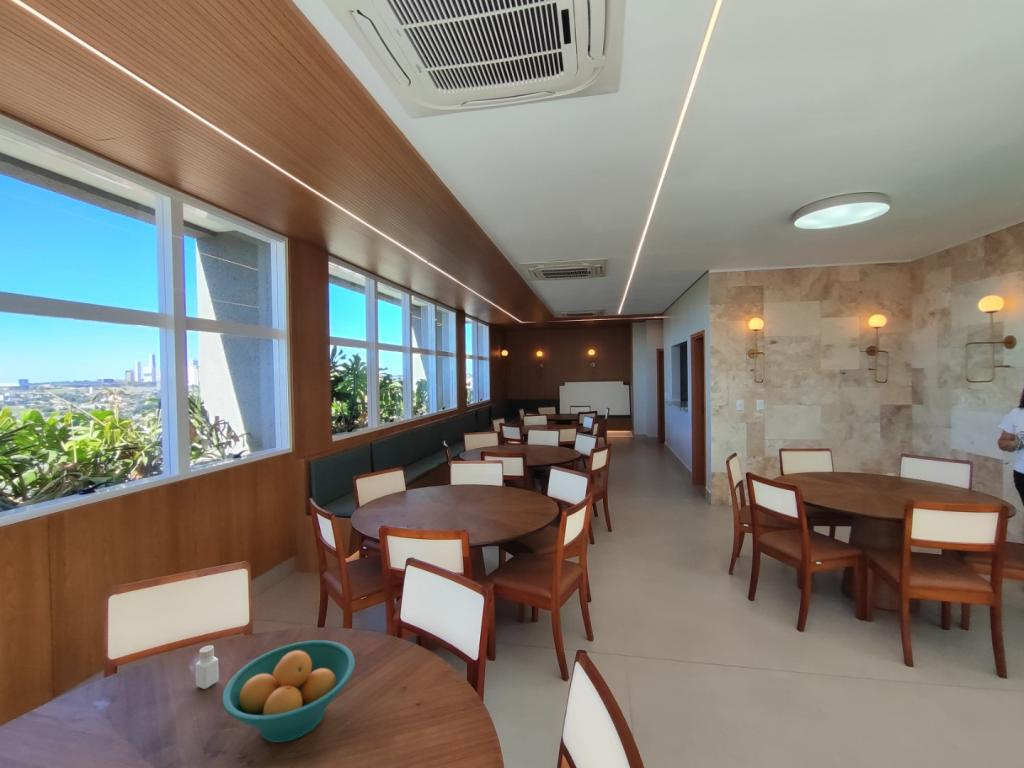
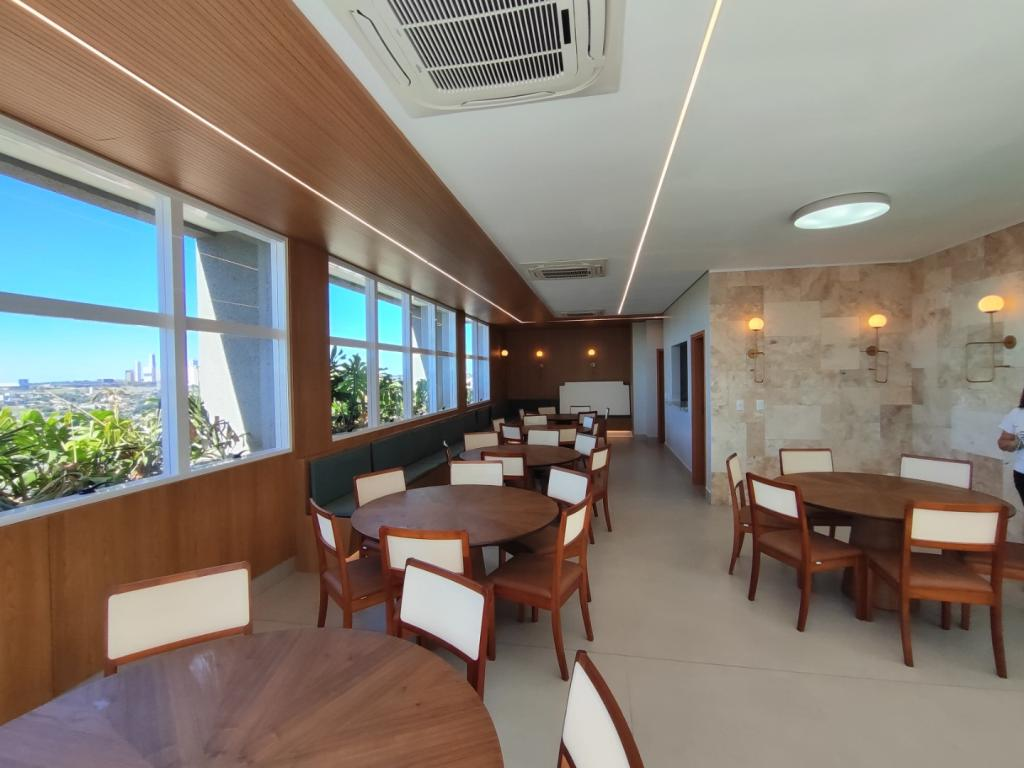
- pepper shaker [195,644,220,690]
- fruit bowl [221,639,356,743]
